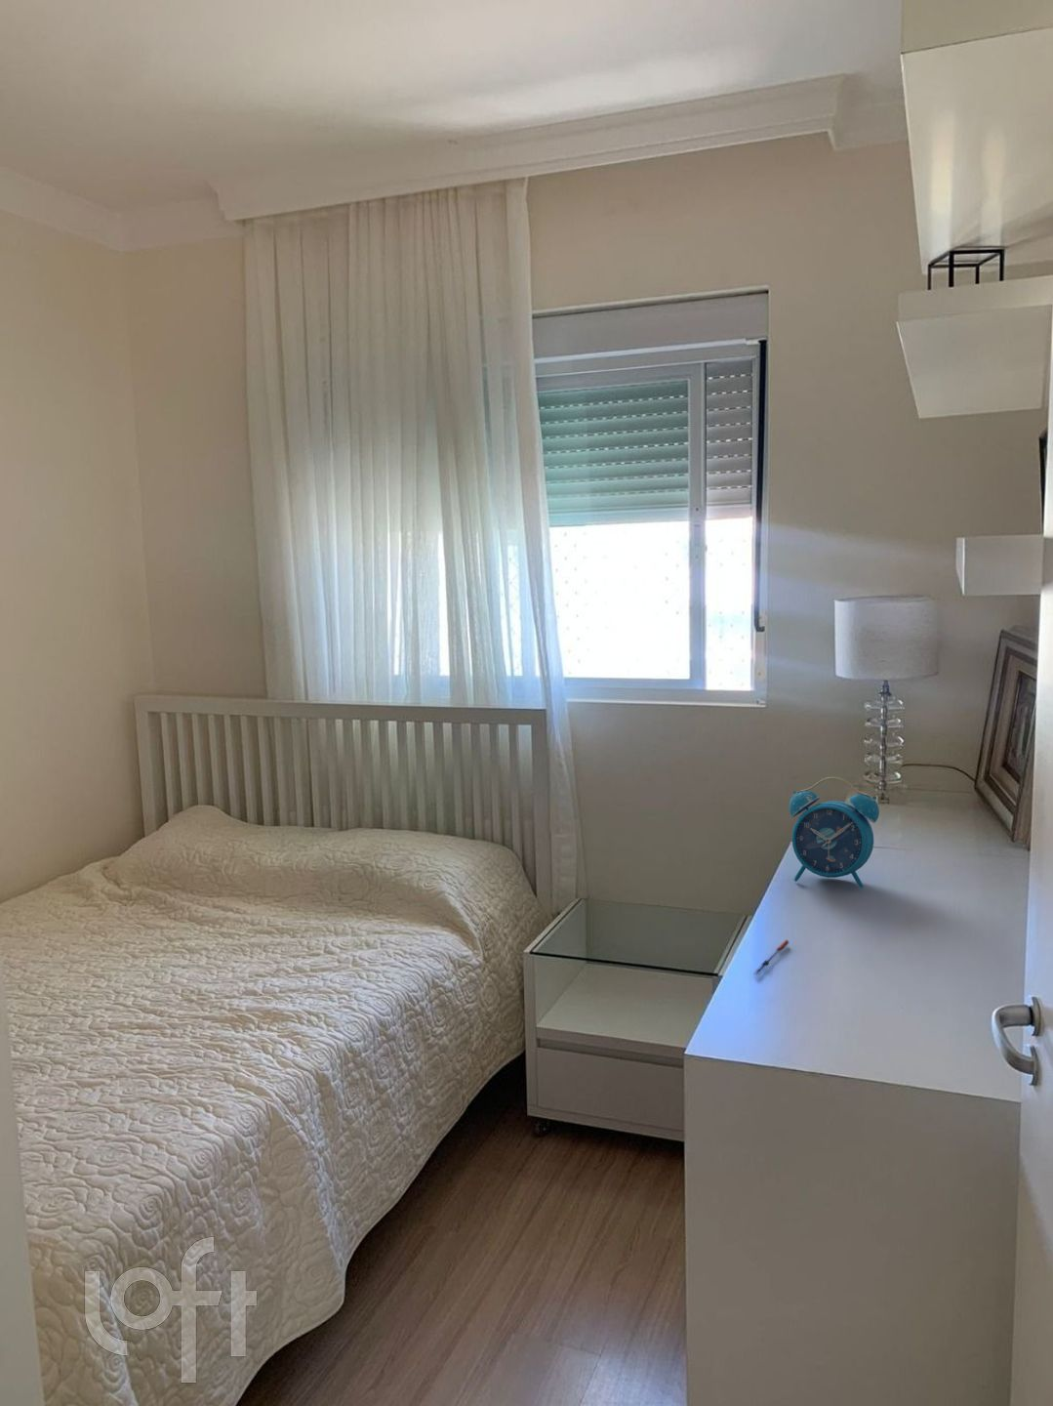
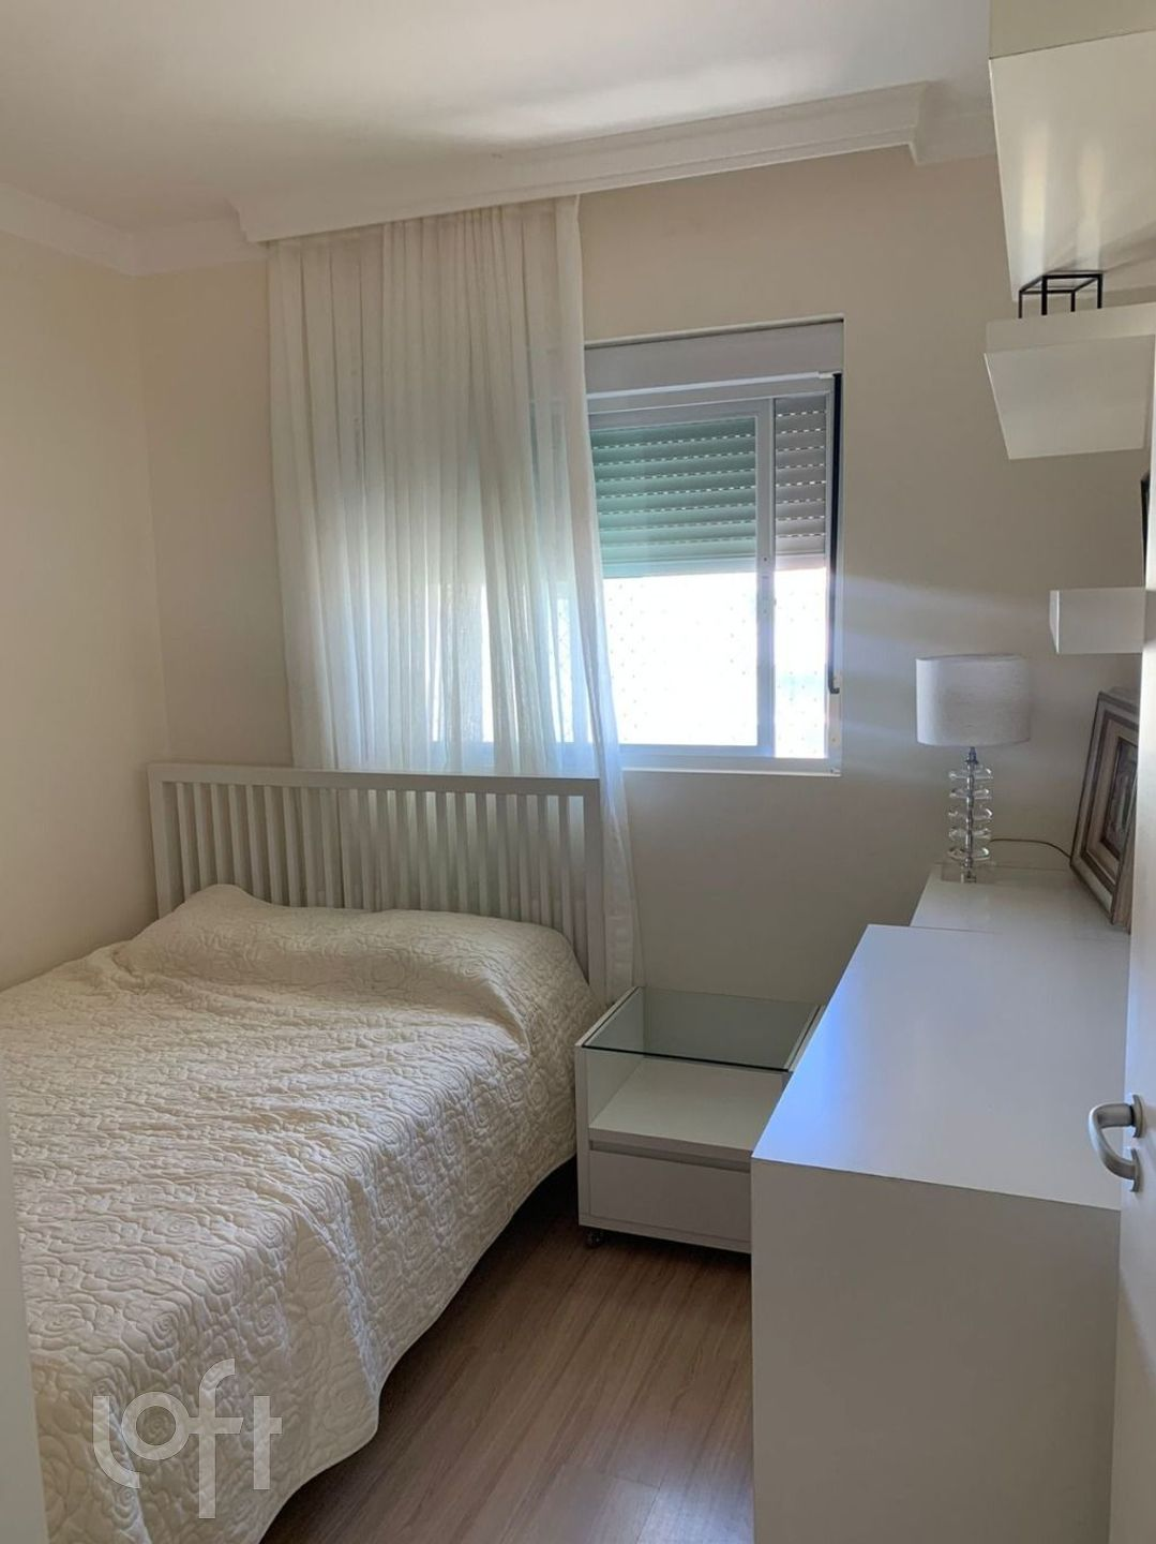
- pen [751,939,791,976]
- alarm clock [789,777,880,888]
